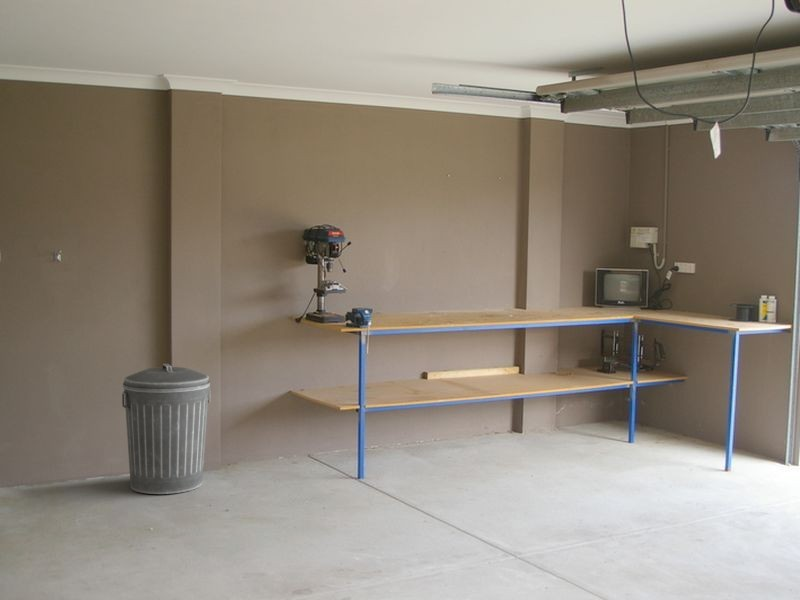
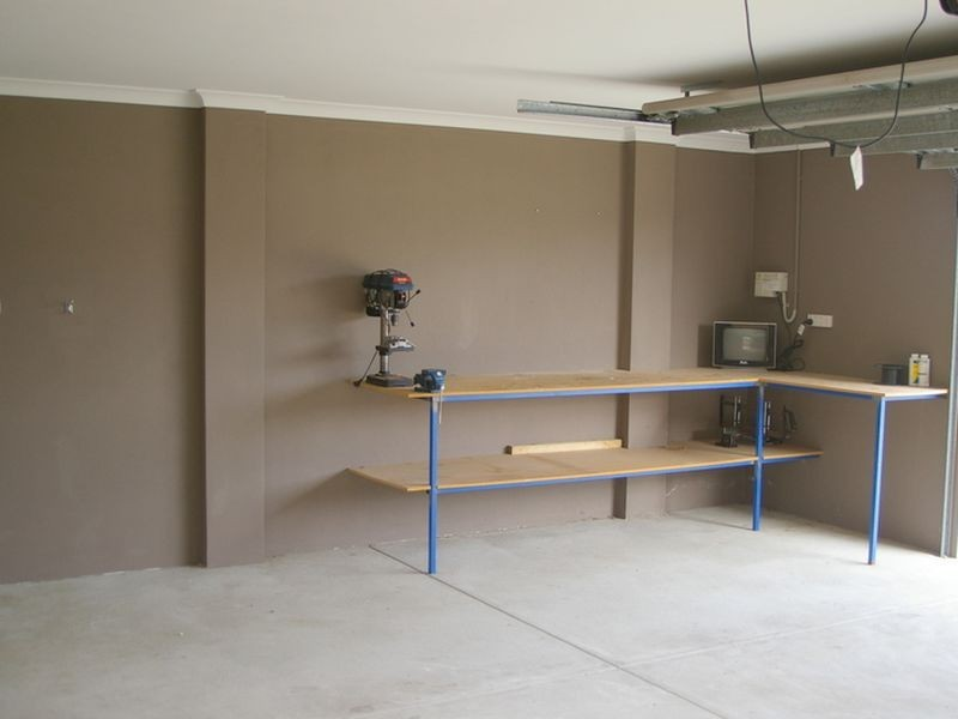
- trash can [121,363,211,495]
